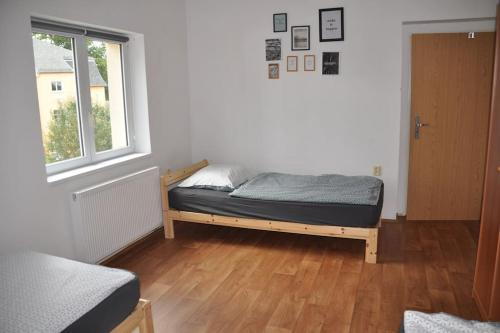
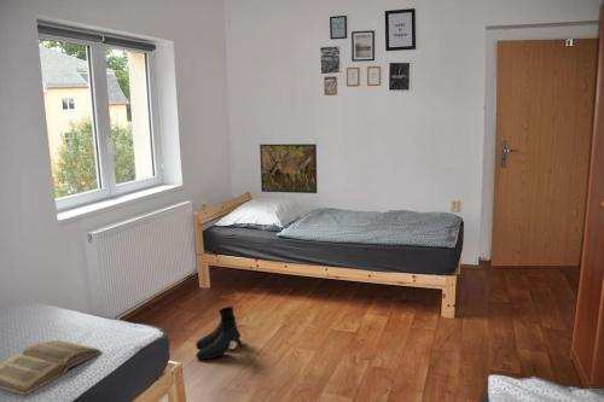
+ boots [194,305,244,361]
+ book [0,338,104,397]
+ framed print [259,142,318,194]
